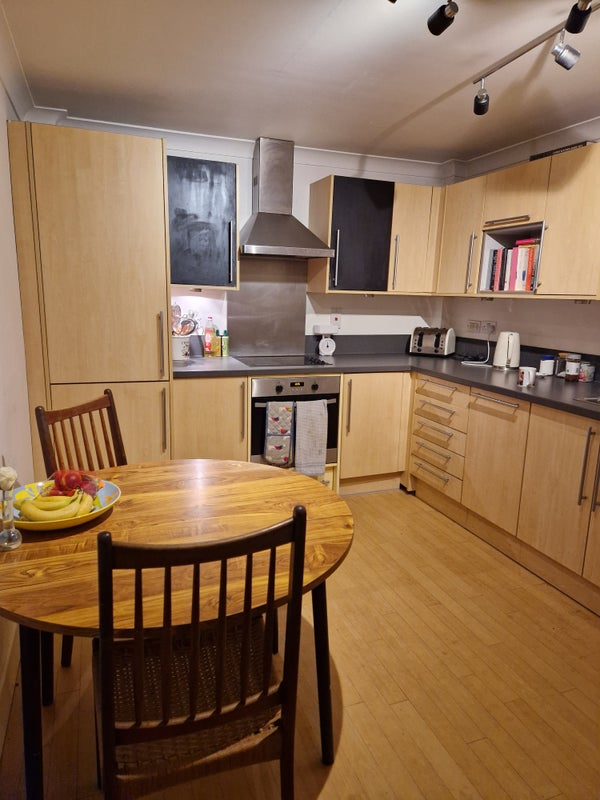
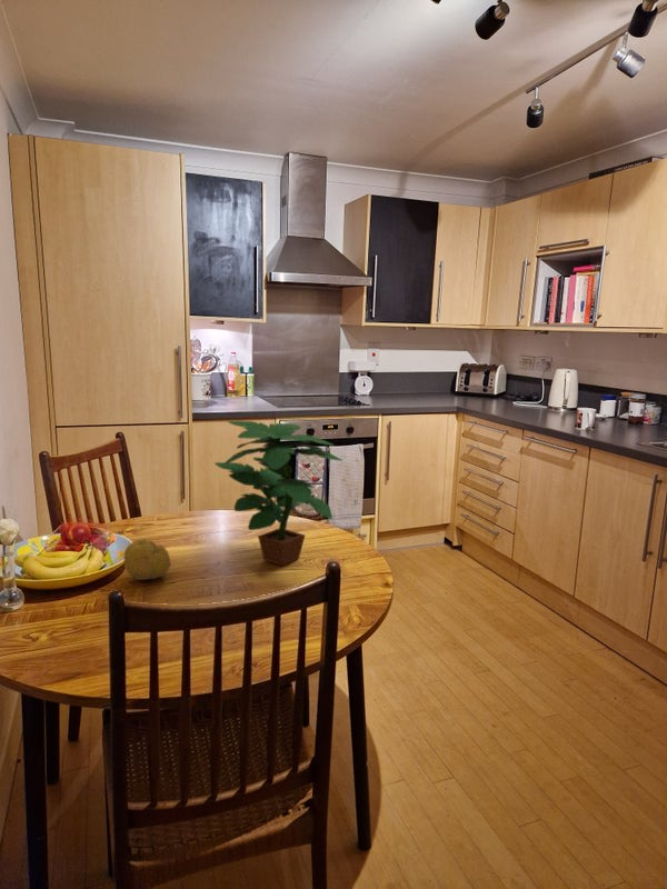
+ fruit [122,538,172,581]
+ potted plant [213,420,345,567]
